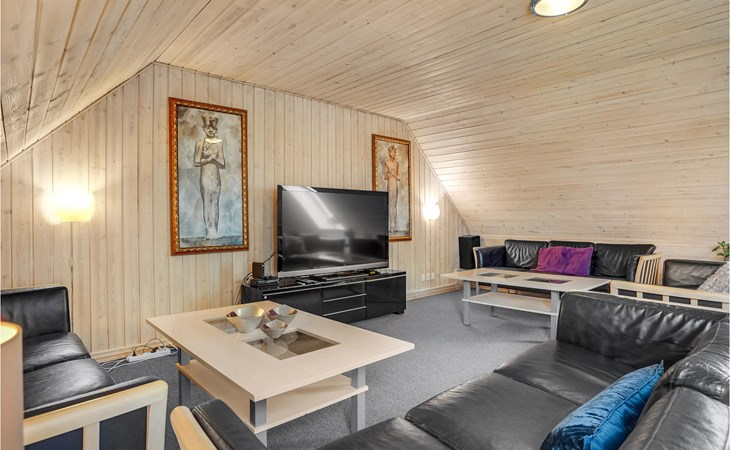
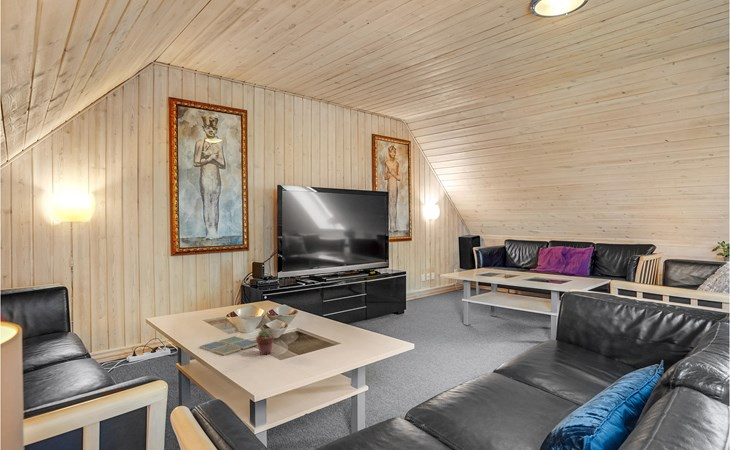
+ potted succulent [255,328,275,356]
+ drink coaster [198,335,258,357]
